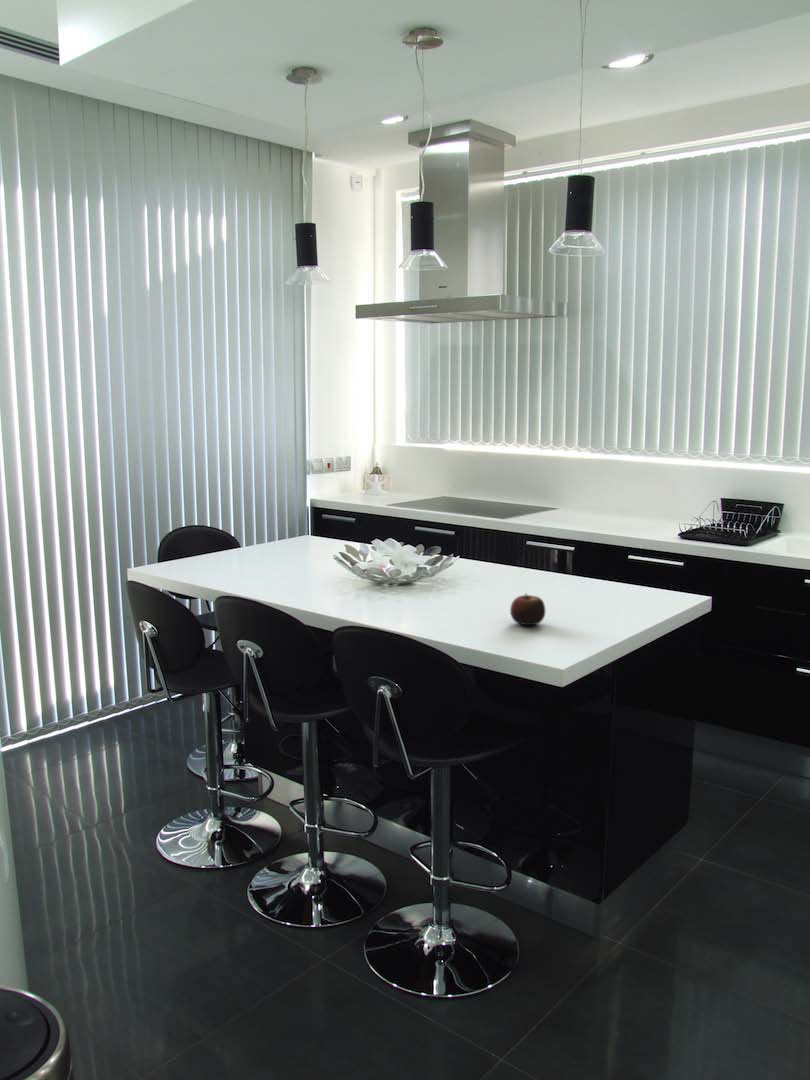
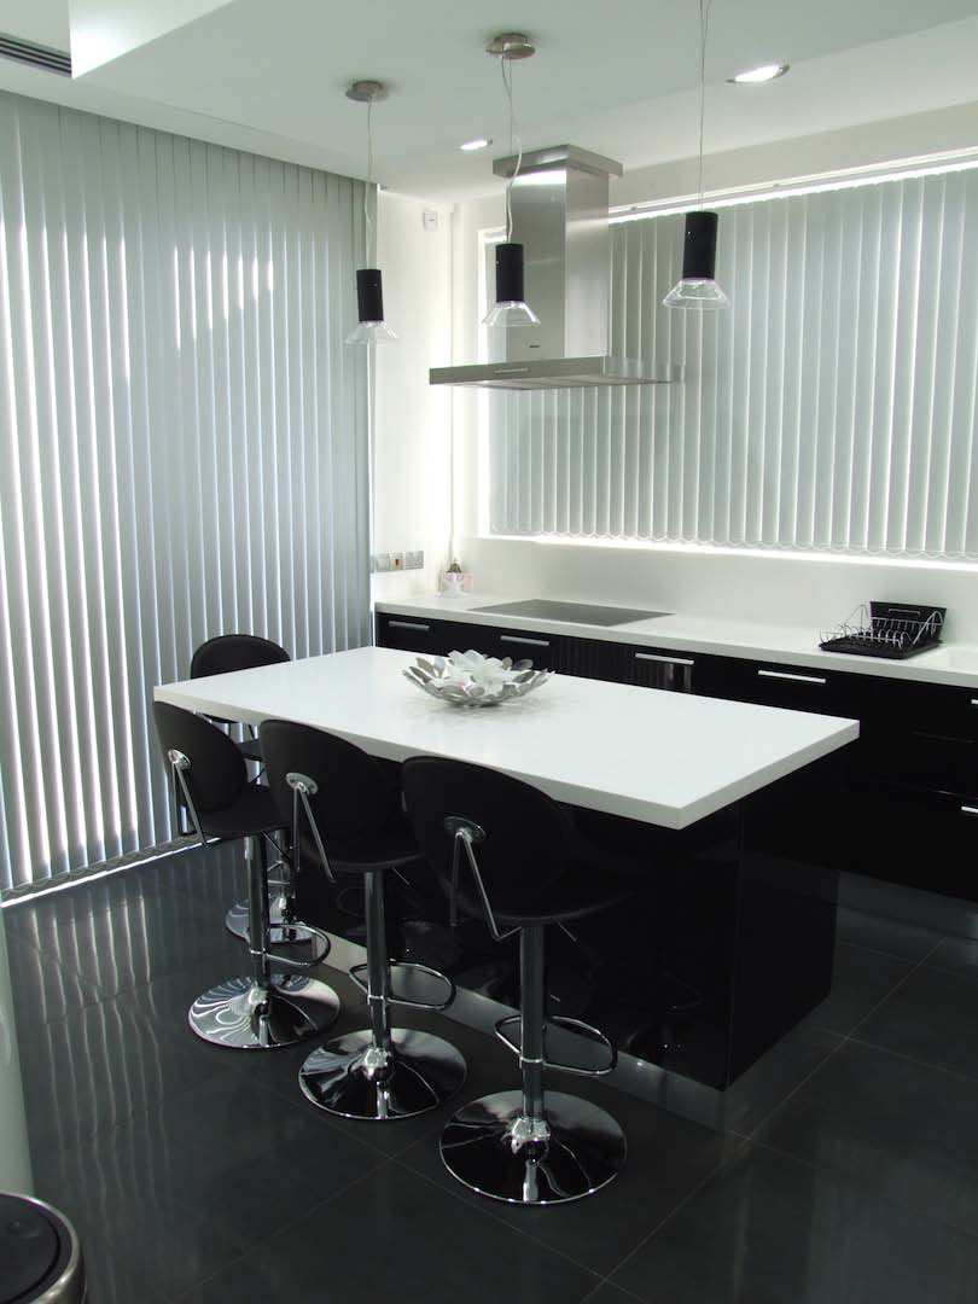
- apple [509,592,546,626]
